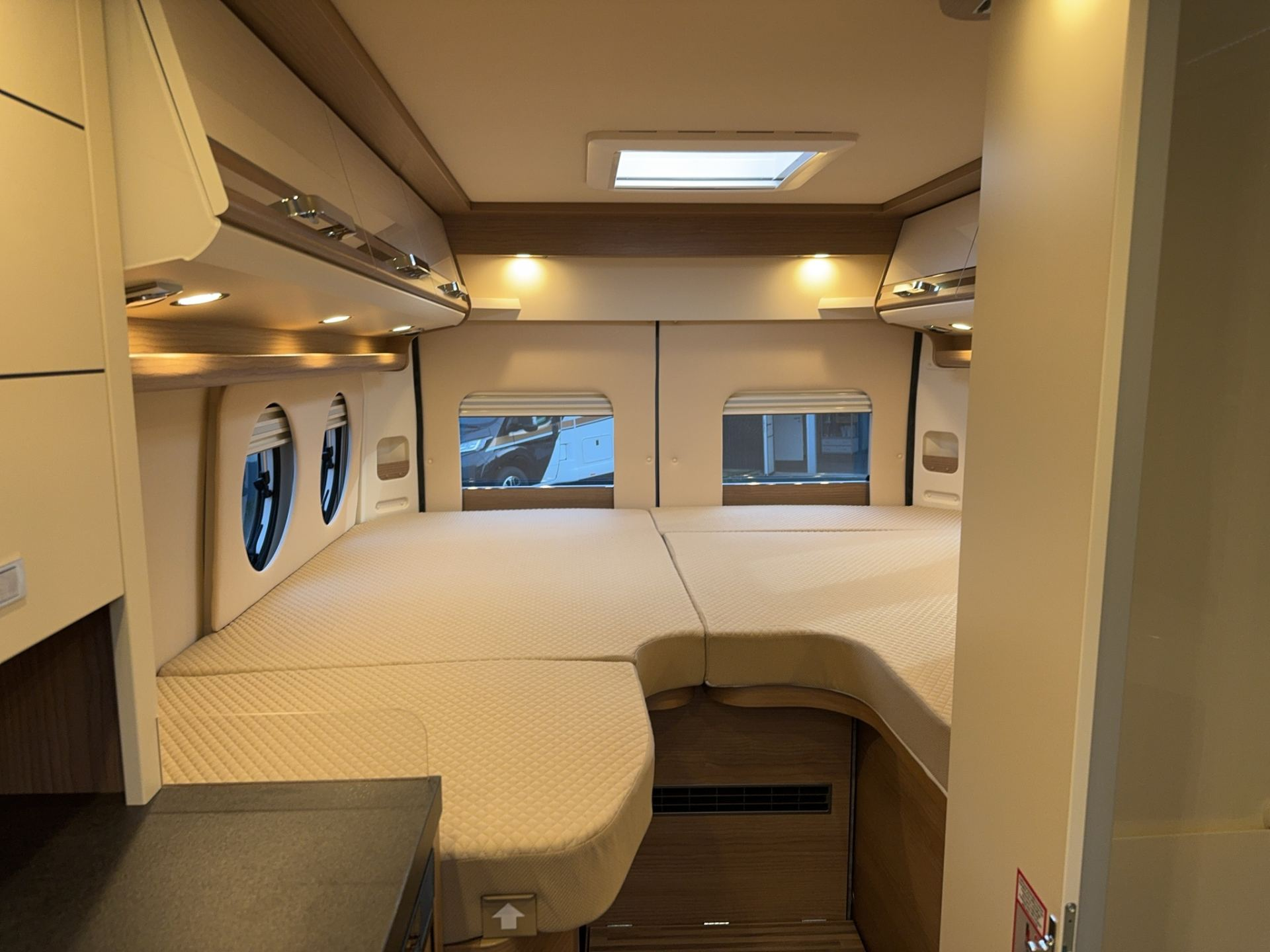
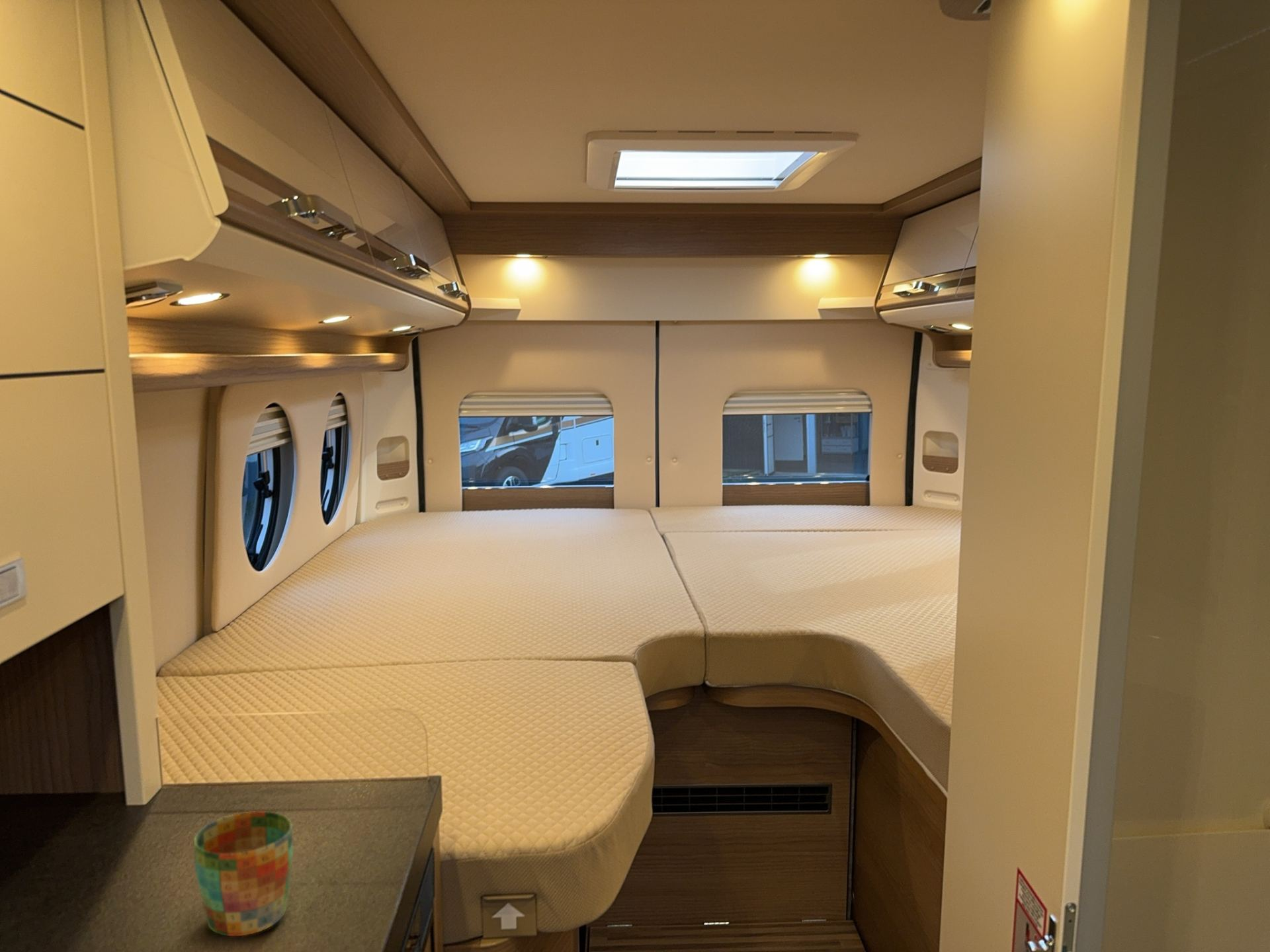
+ mug [193,811,294,937]
